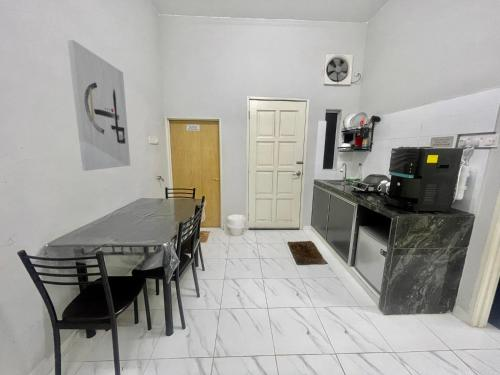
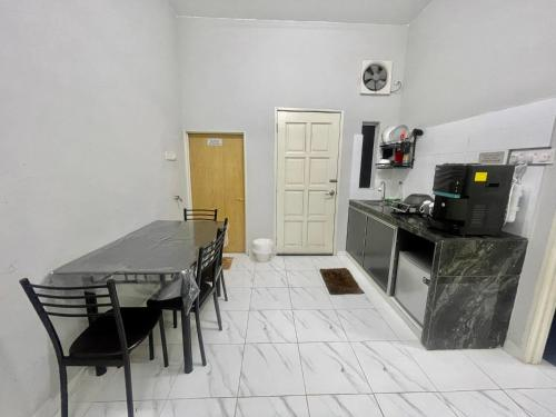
- wall art [66,38,131,172]
